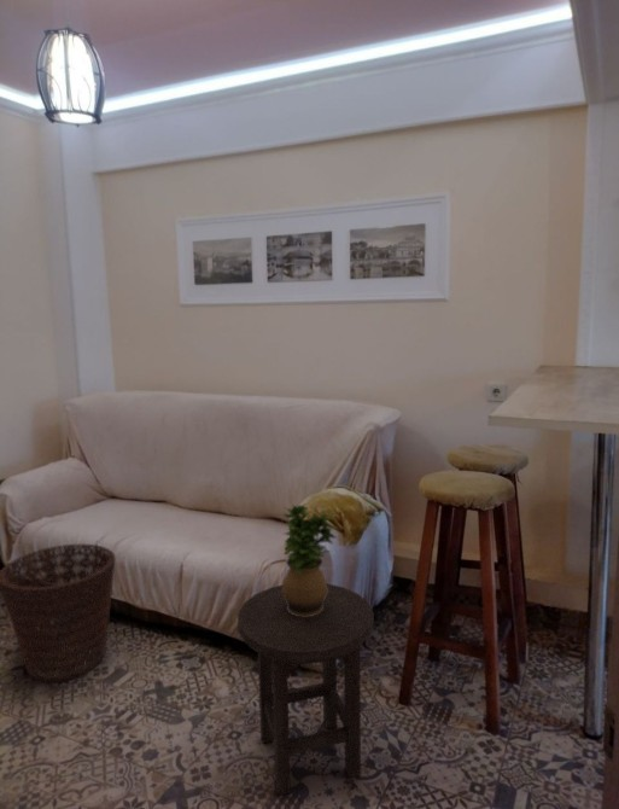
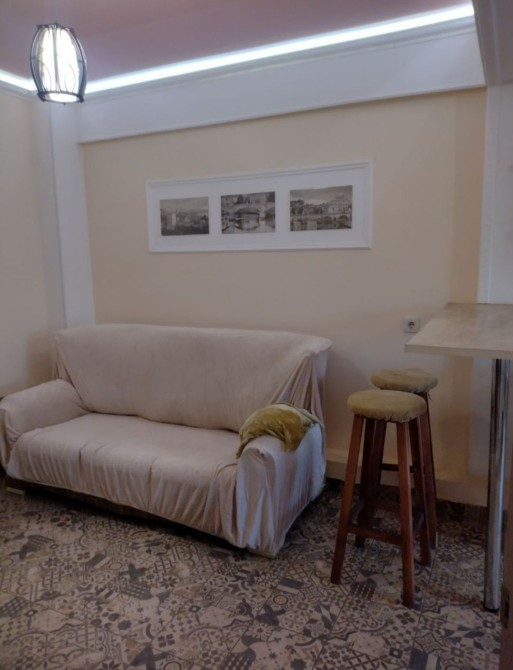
- stool [236,582,375,797]
- basket [0,543,117,683]
- potted plant [281,504,339,617]
